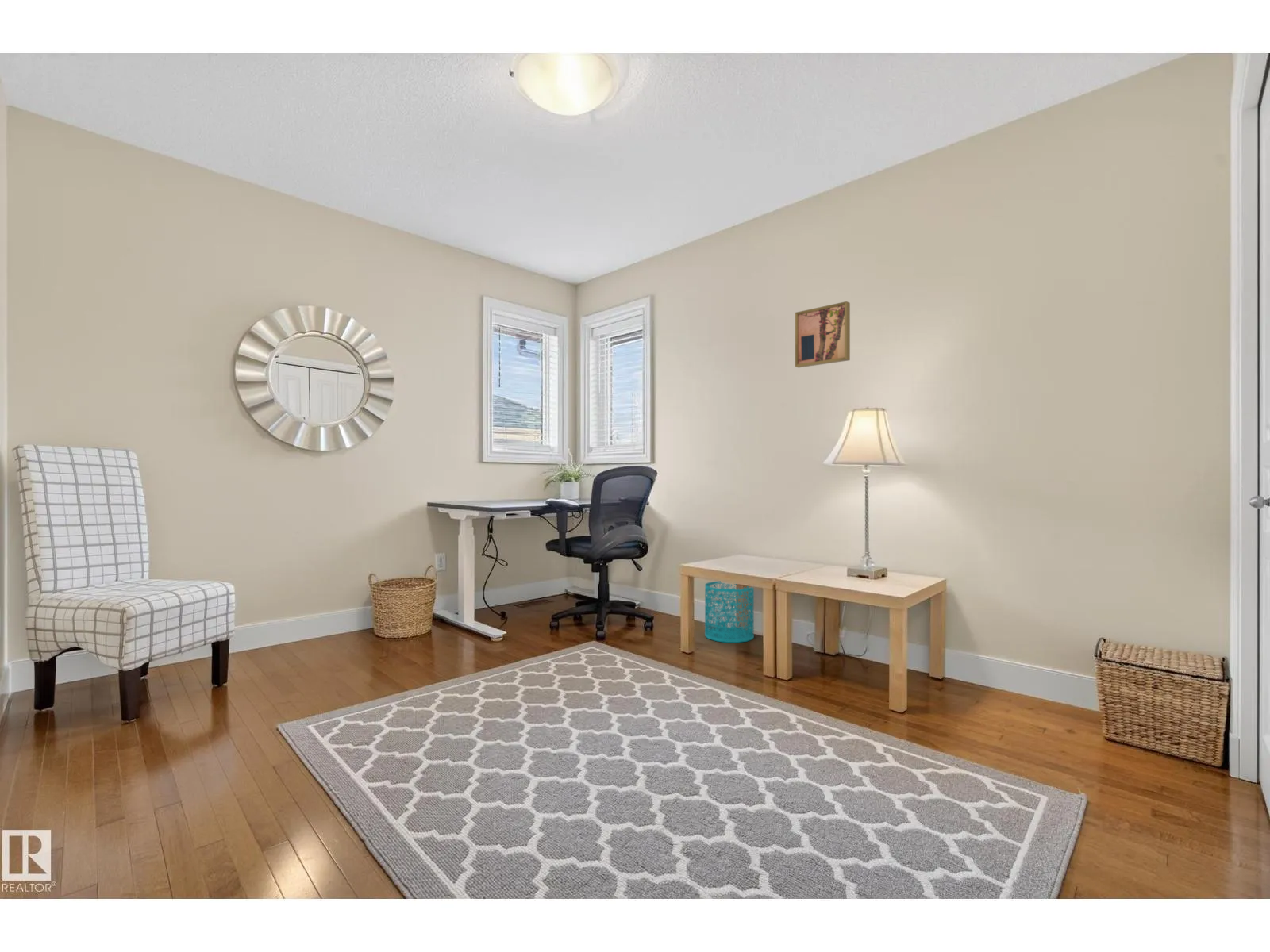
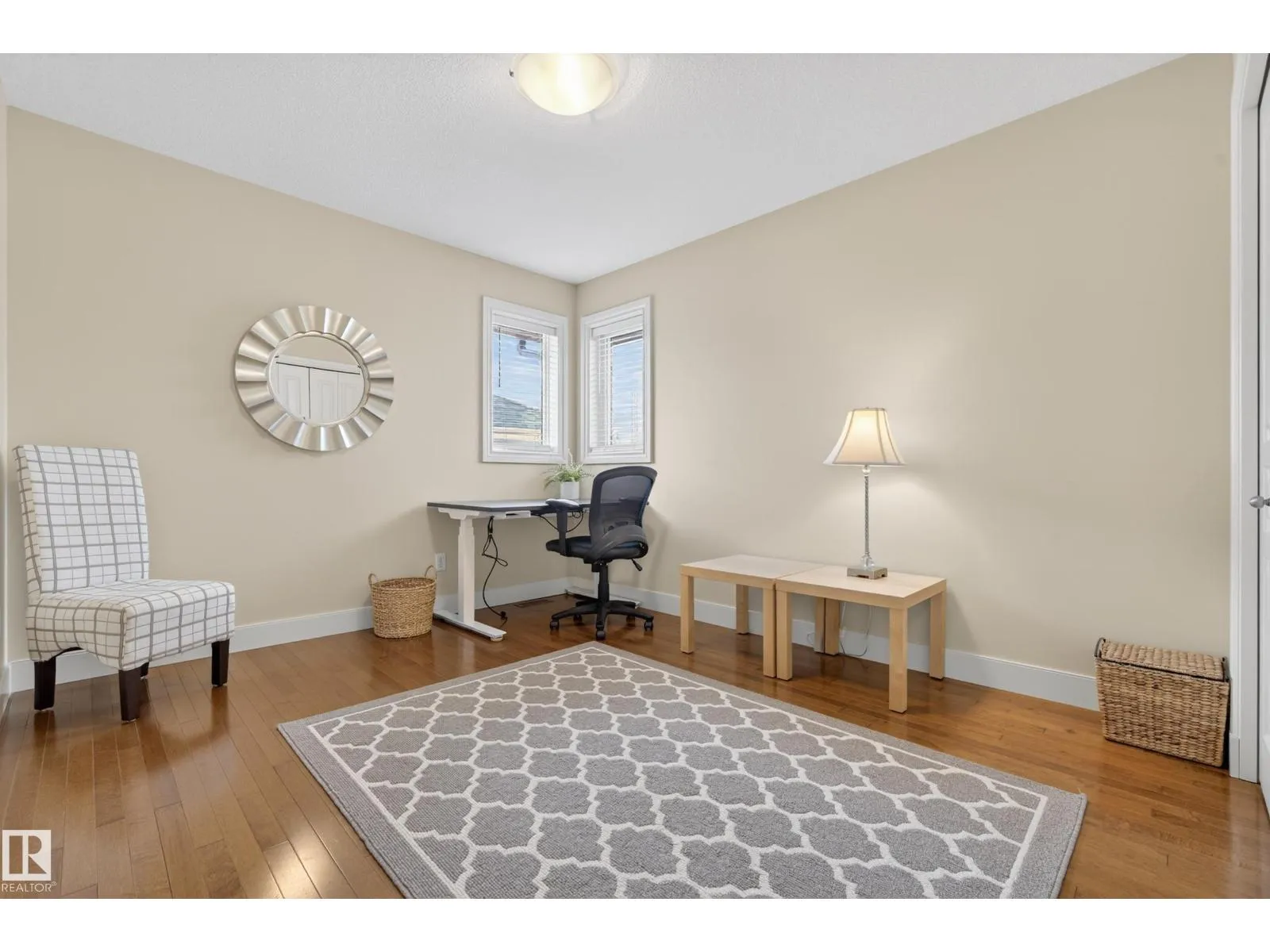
- wastebasket [704,581,755,643]
- wall art [795,301,851,368]
